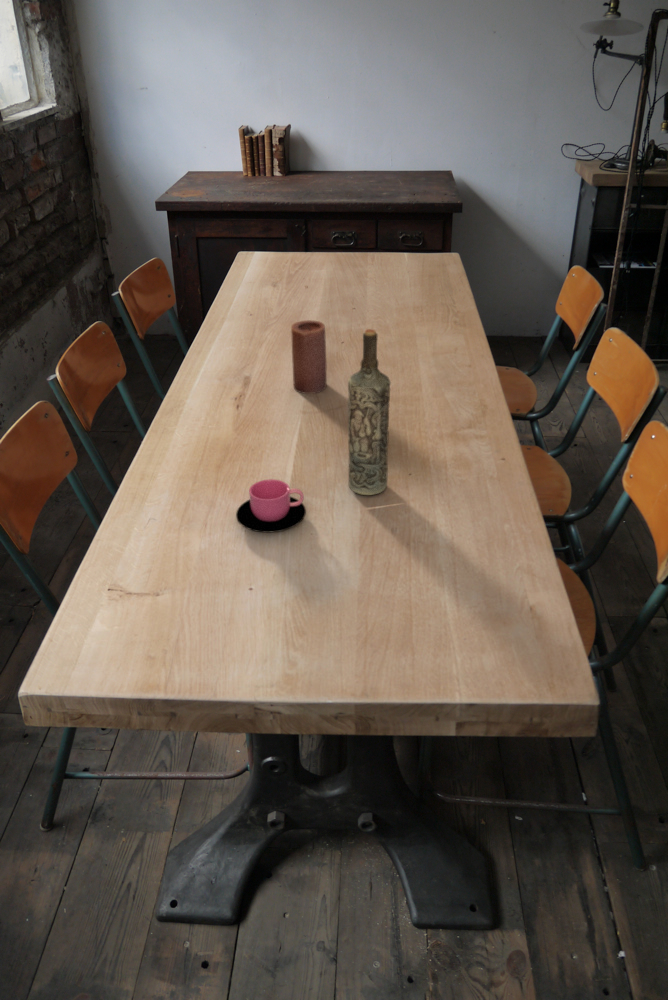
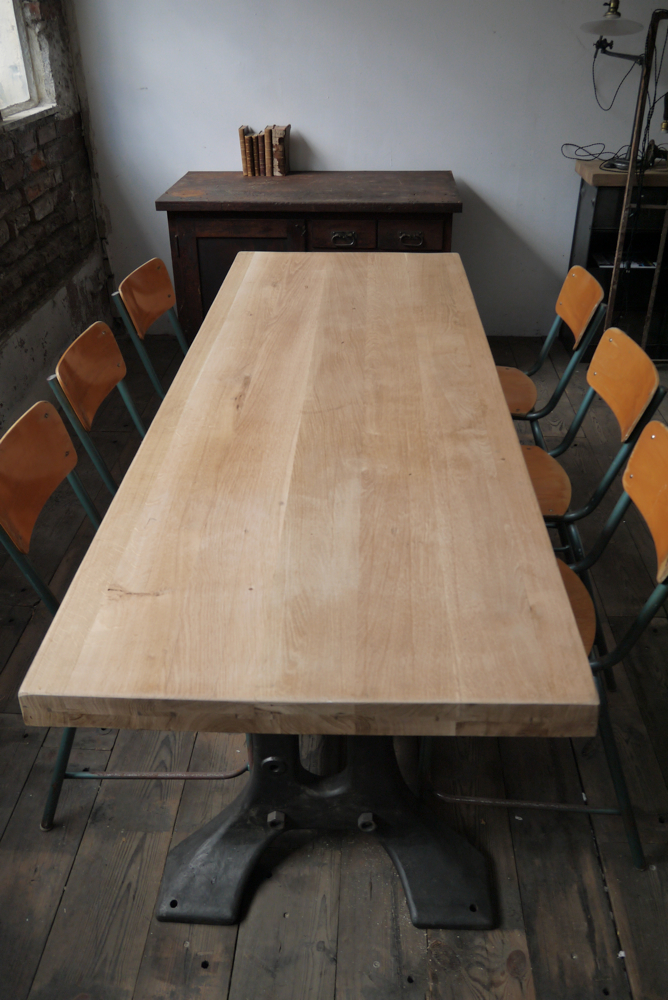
- bottle [347,328,392,496]
- cup [235,478,307,534]
- candle [290,319,327,395]
